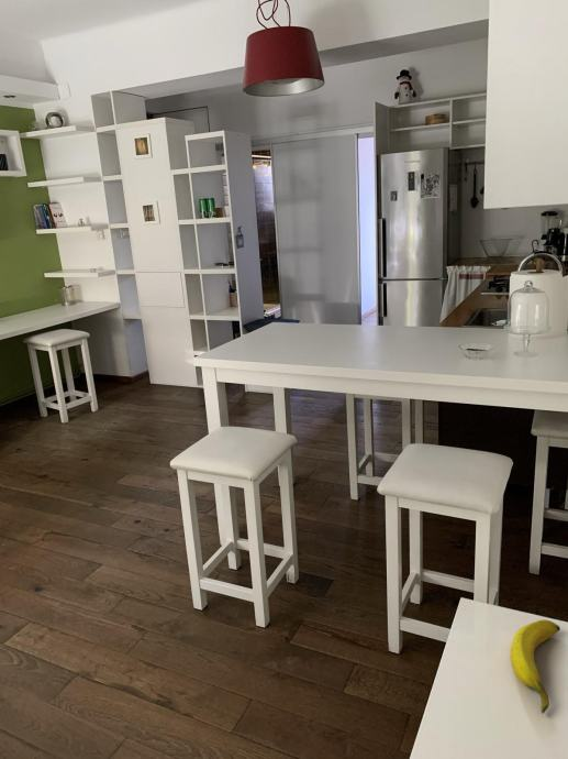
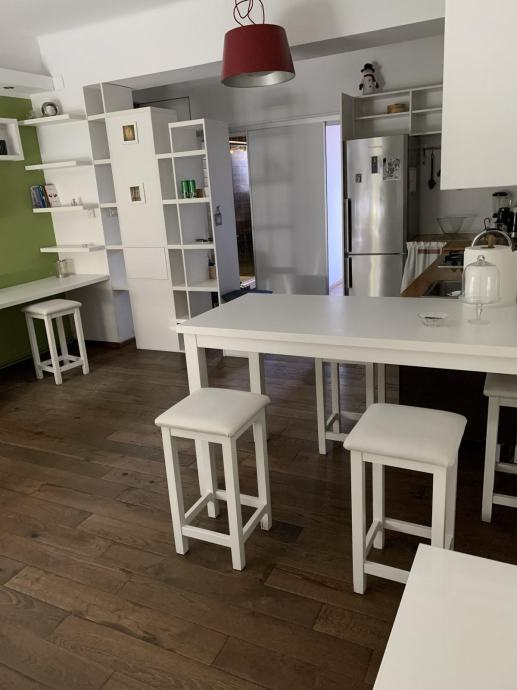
- banana [509,619,561,715]
